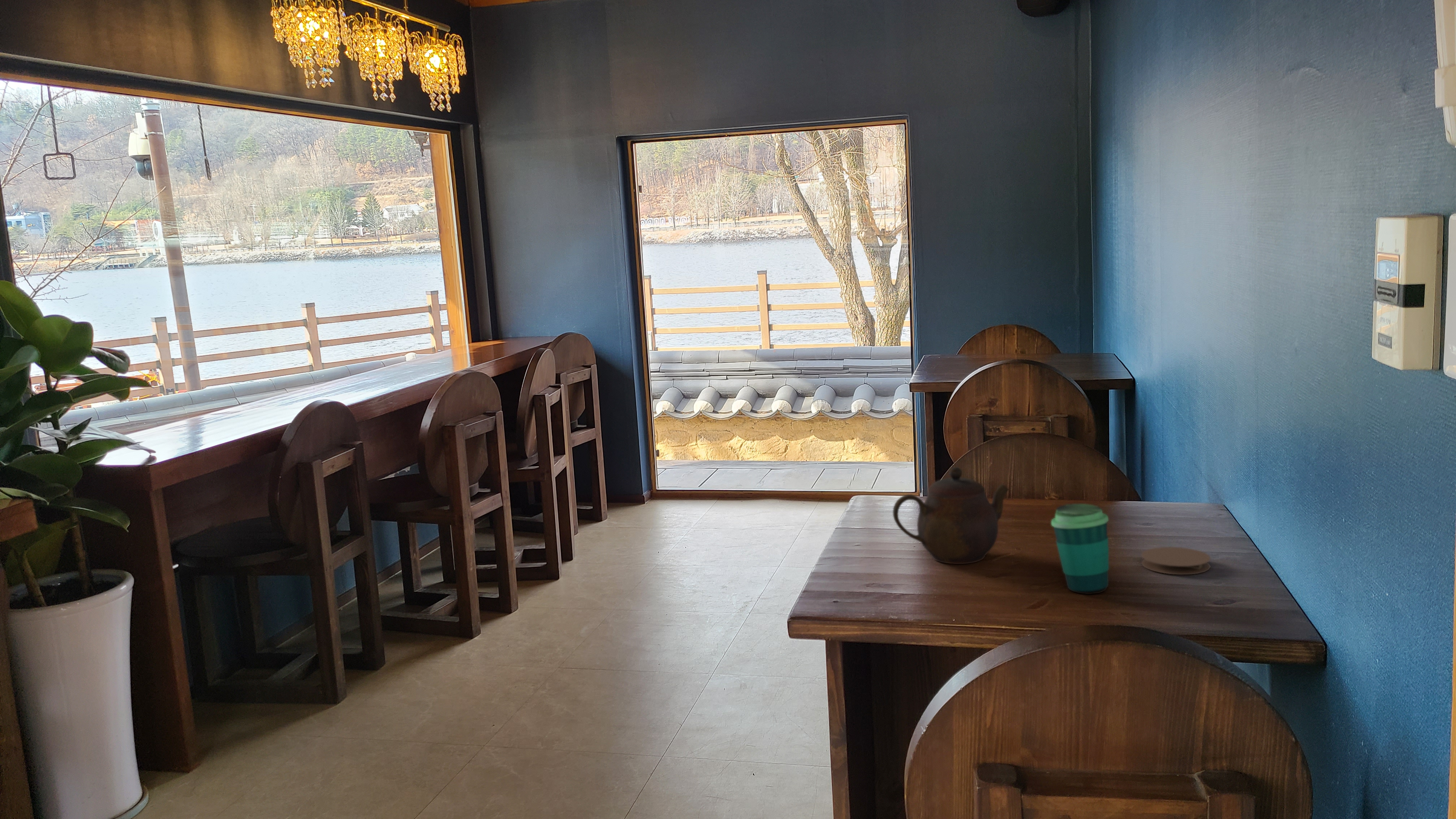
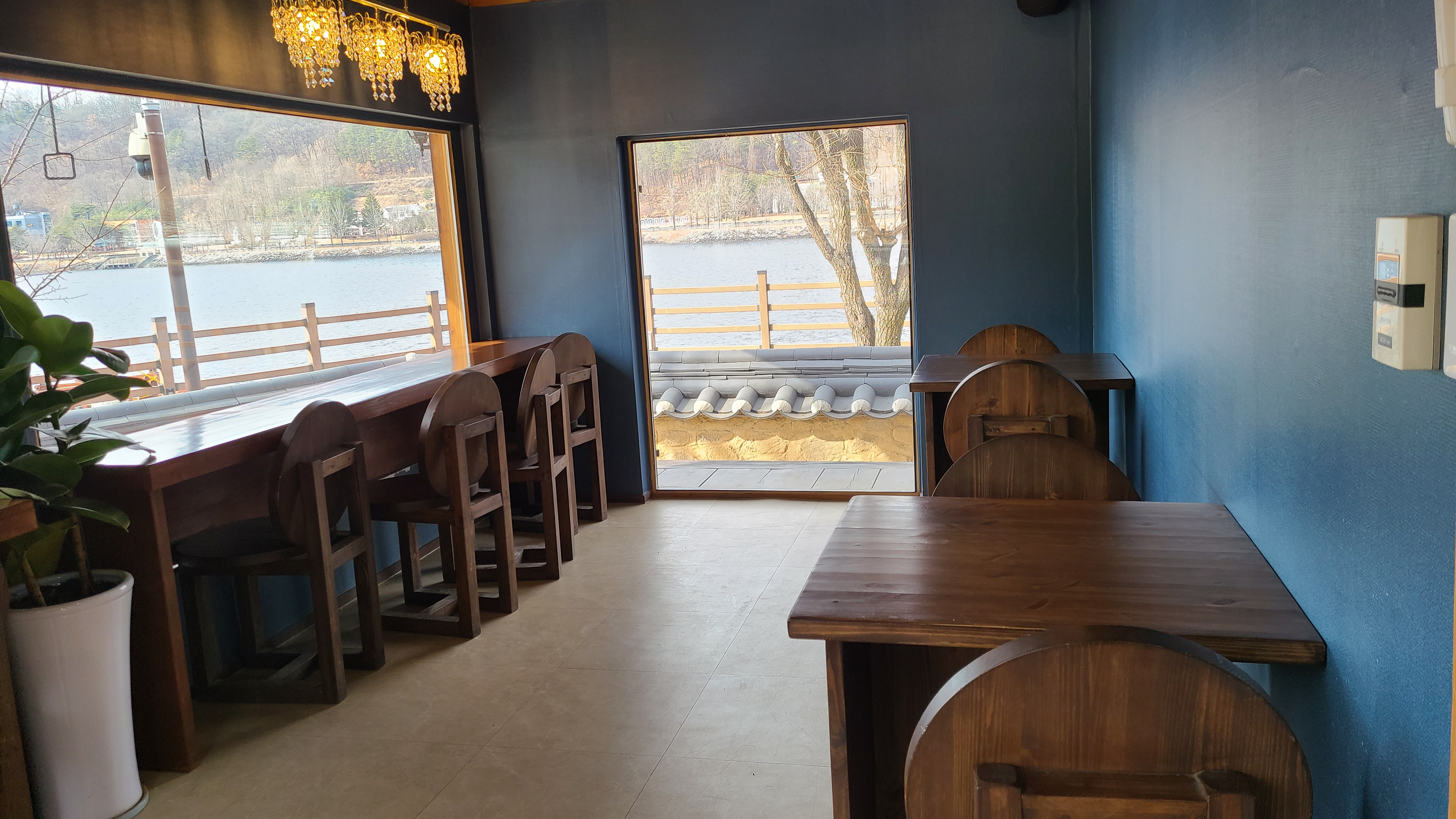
- coaster [1141,547,1211,575]
- cup [1051,503,1109,594]
- teapot [892,467,1009,564]
